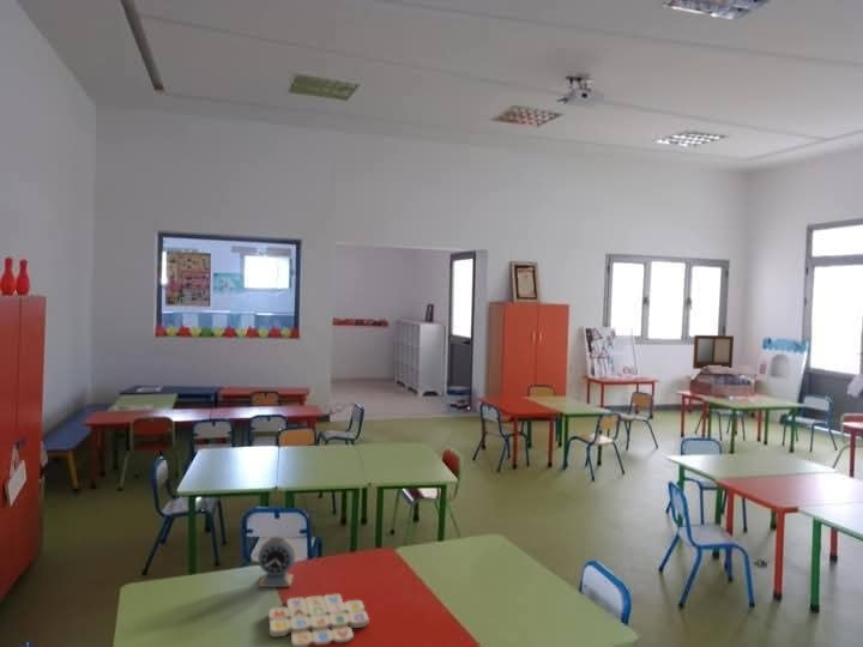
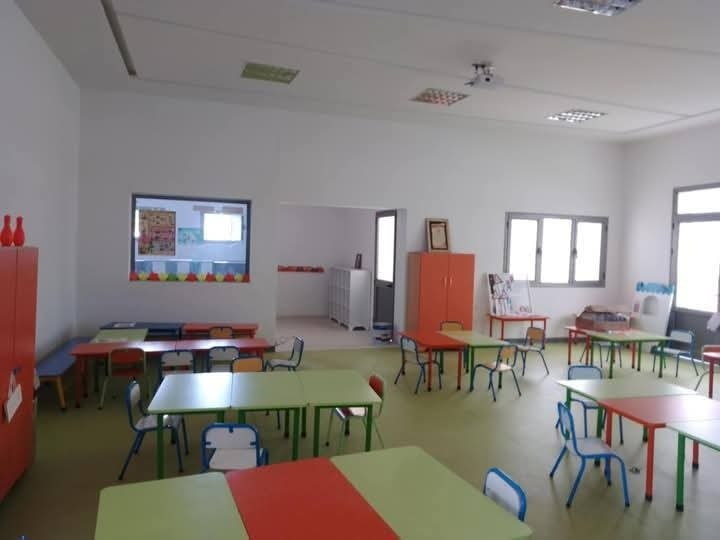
- alphabet tiles [267,593,370,647]
- writing board [692,334,735,370]
- alarm clock [257,534,297,588]
